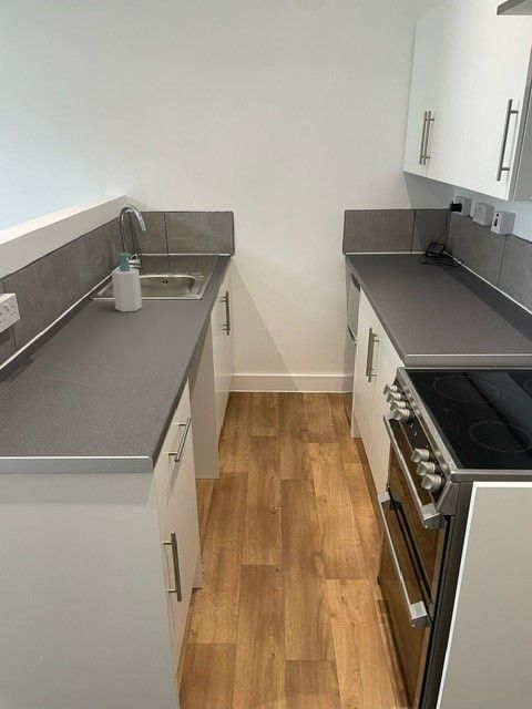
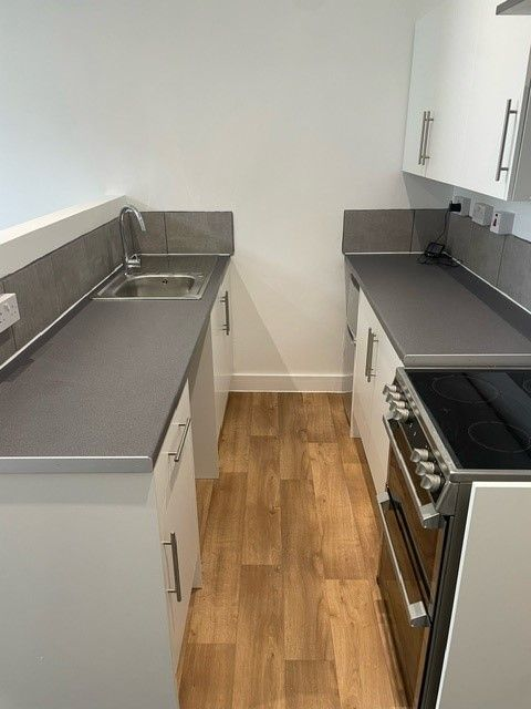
- soap bottle [111,251,143,314]
